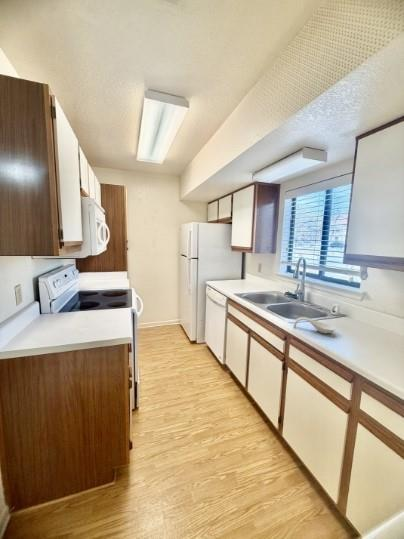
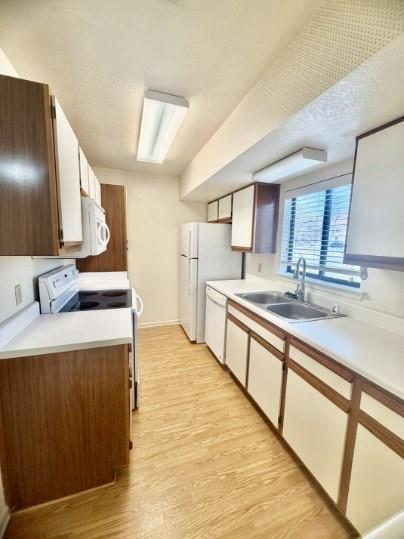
- spoon rest [293,316,336,334]
